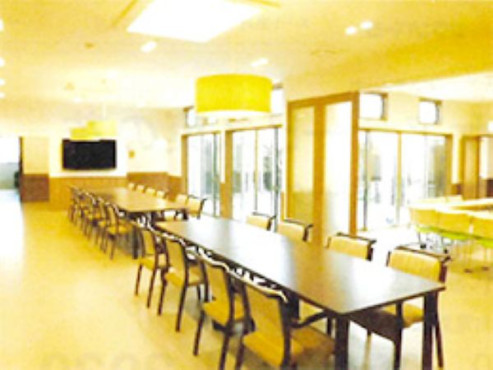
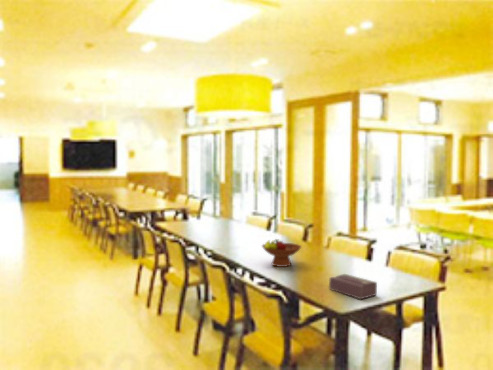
+ tissue box [328,273,378,300]
+ fruit bowl [261,238,303,268]
